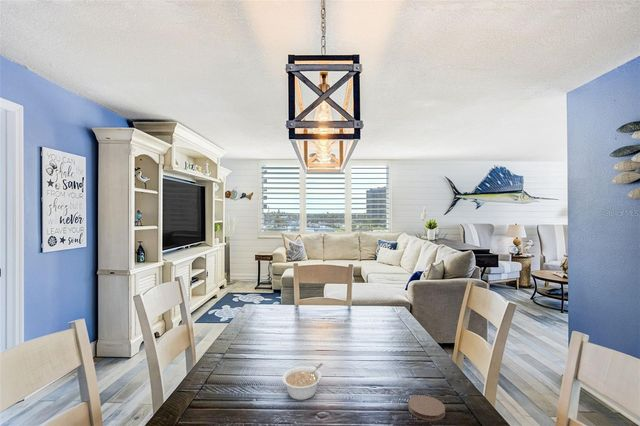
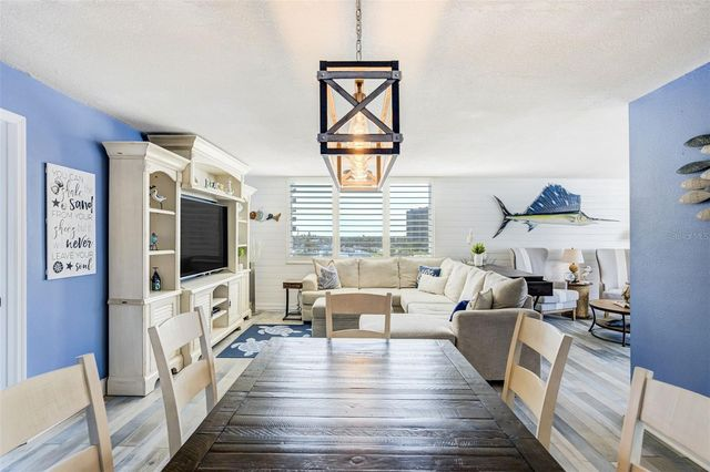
- coaster [407,395,446,422]
- legume [281,362,324,401]
